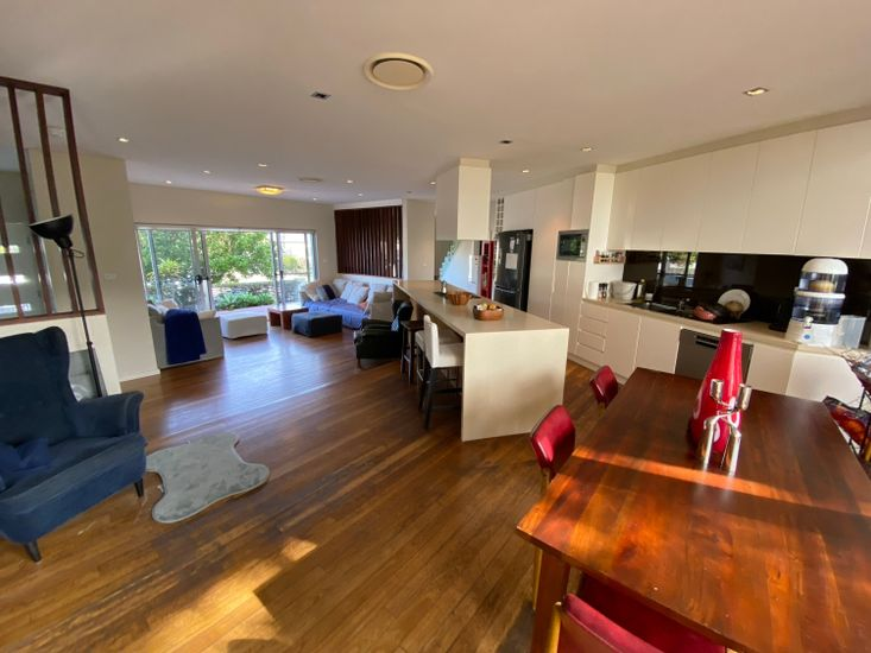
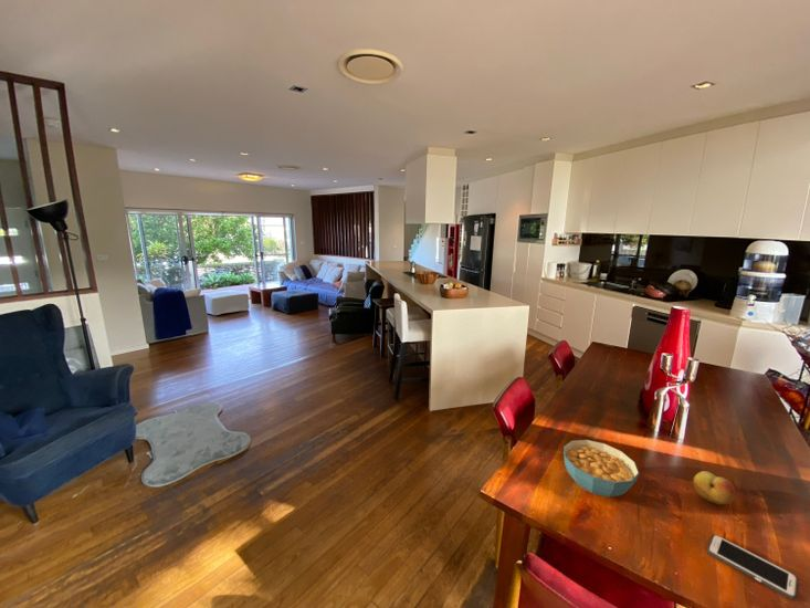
+ cereal bowl [562,439,640,499]
+ fruit [692,470,737,506]
+ cell phone [706,533,799,600]
